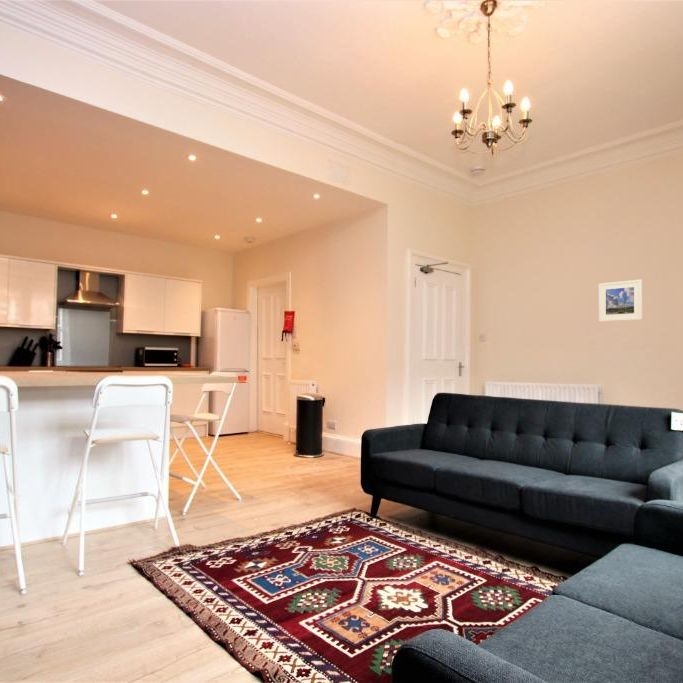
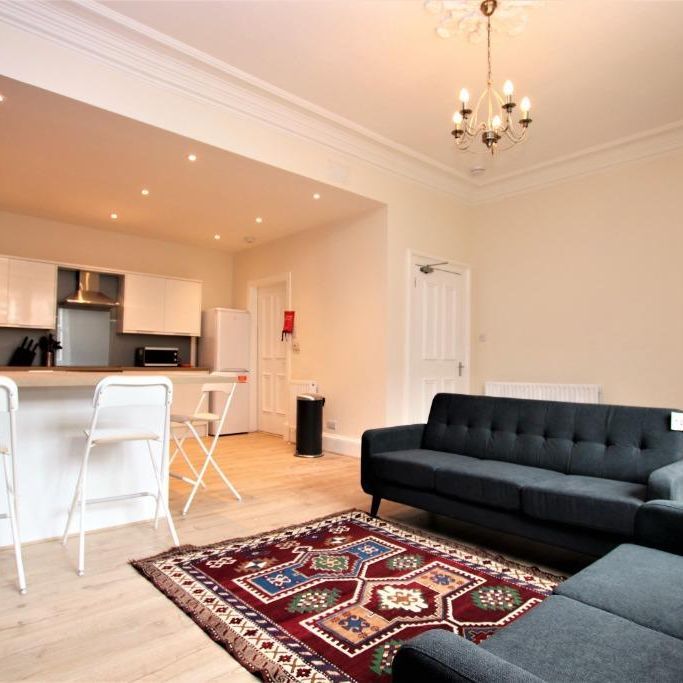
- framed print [598,279,643,323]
